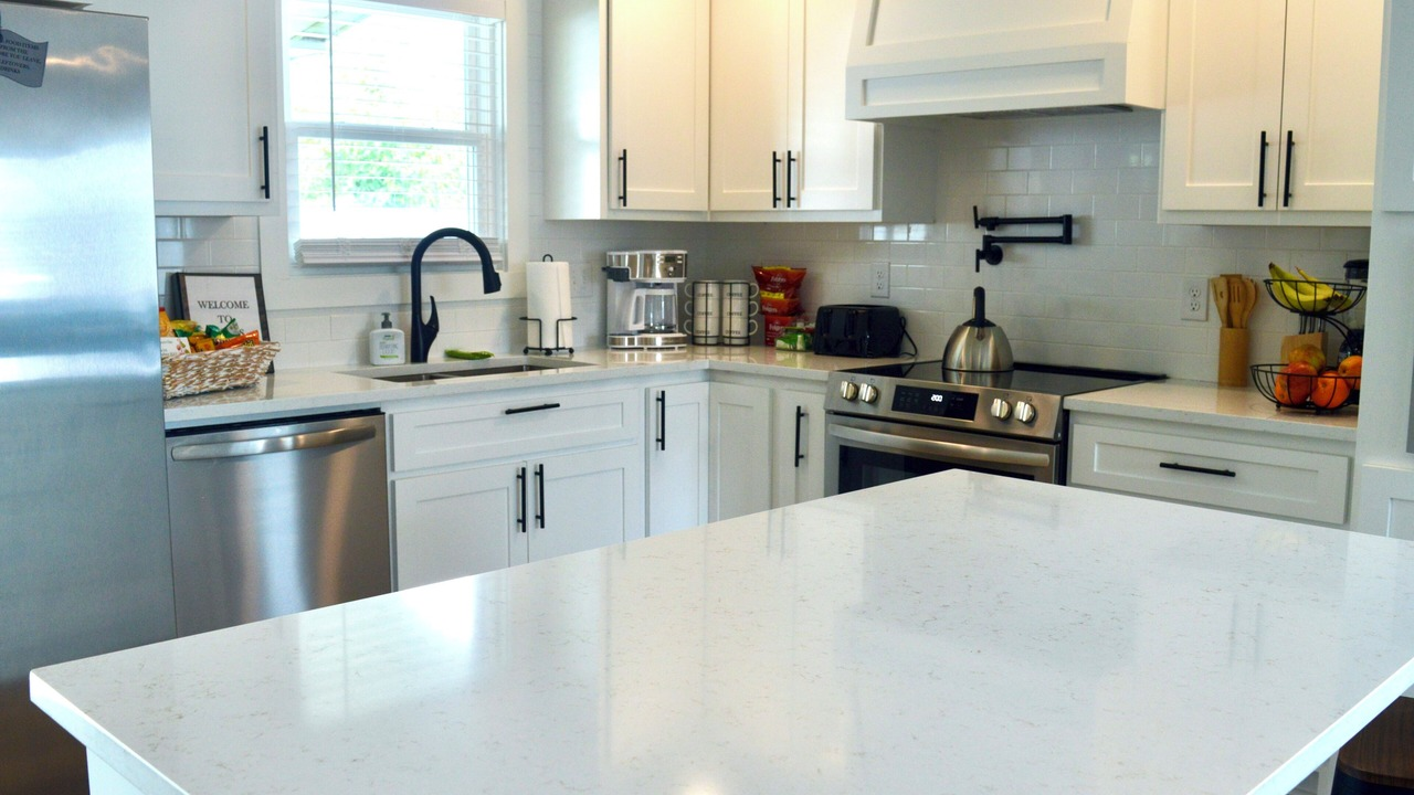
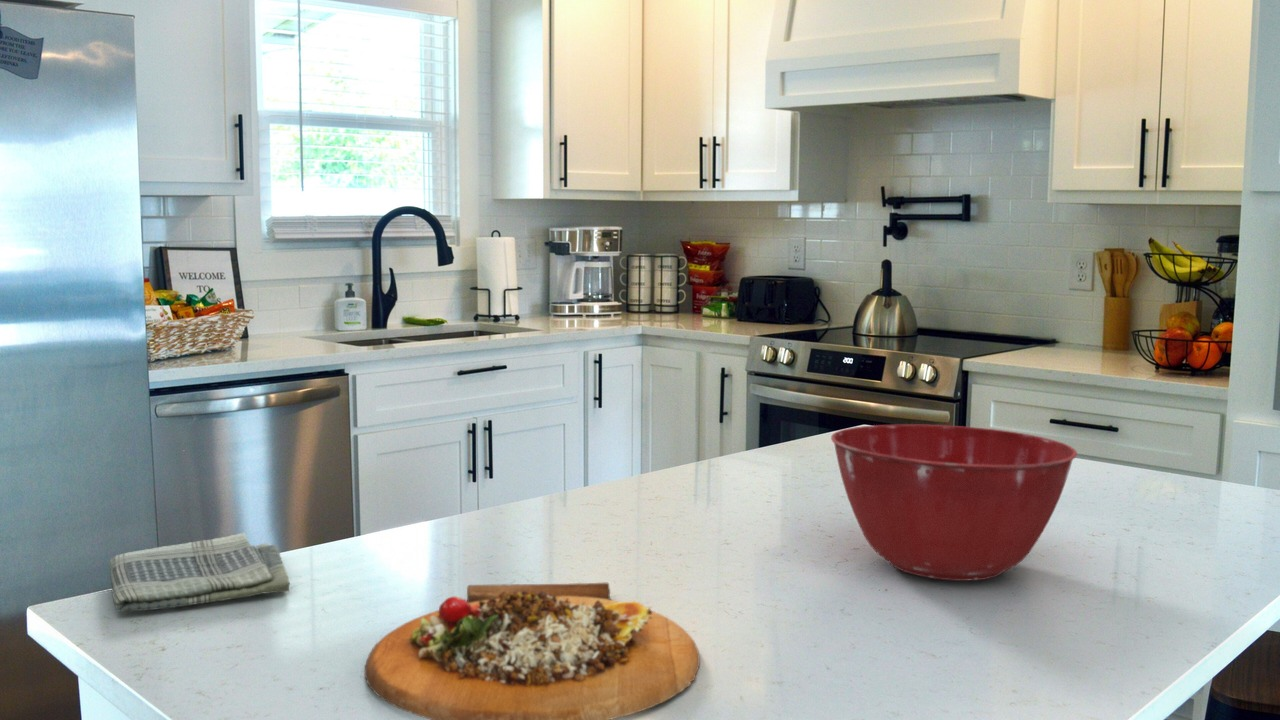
+ dish towel [108,532,291,613]
+ cutting board [363,581,701,720]
+ mixing bowl [830,423,1078,582]
